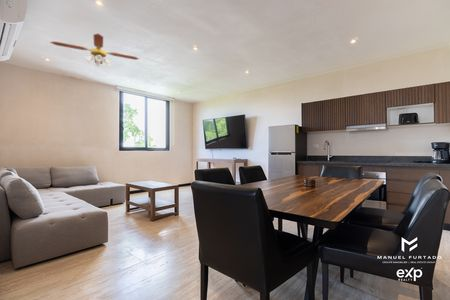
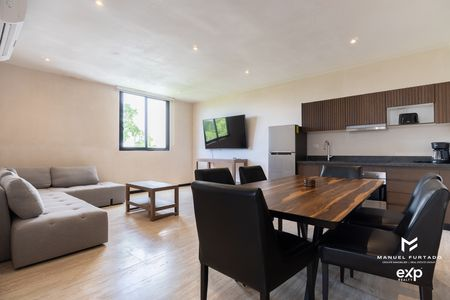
- ceiling fan [49,32,140,68]
